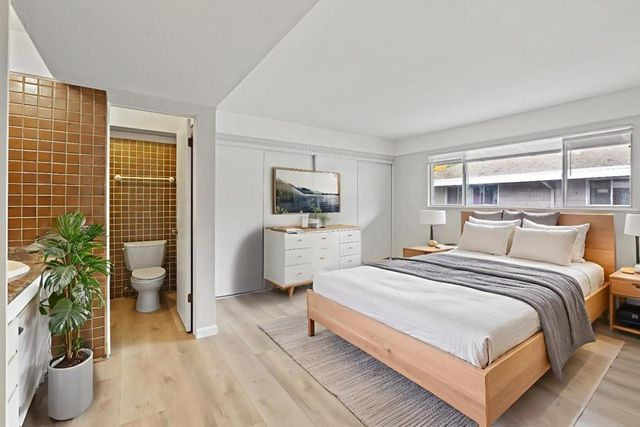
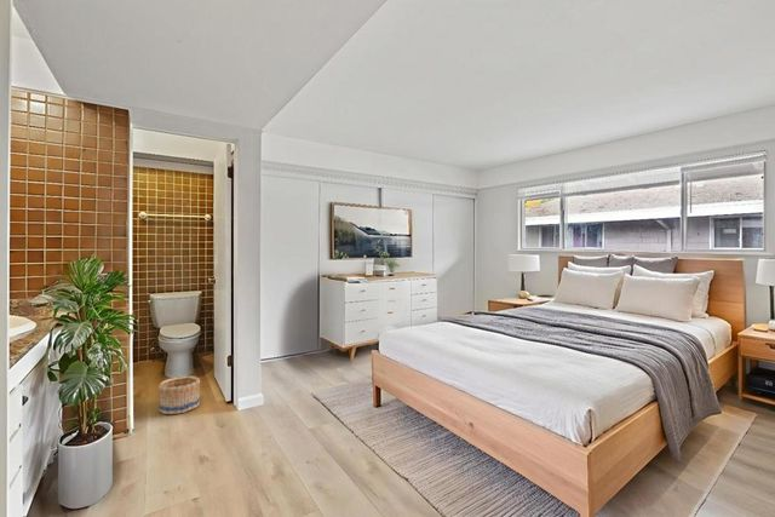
+ basket [157,374,201,415]
